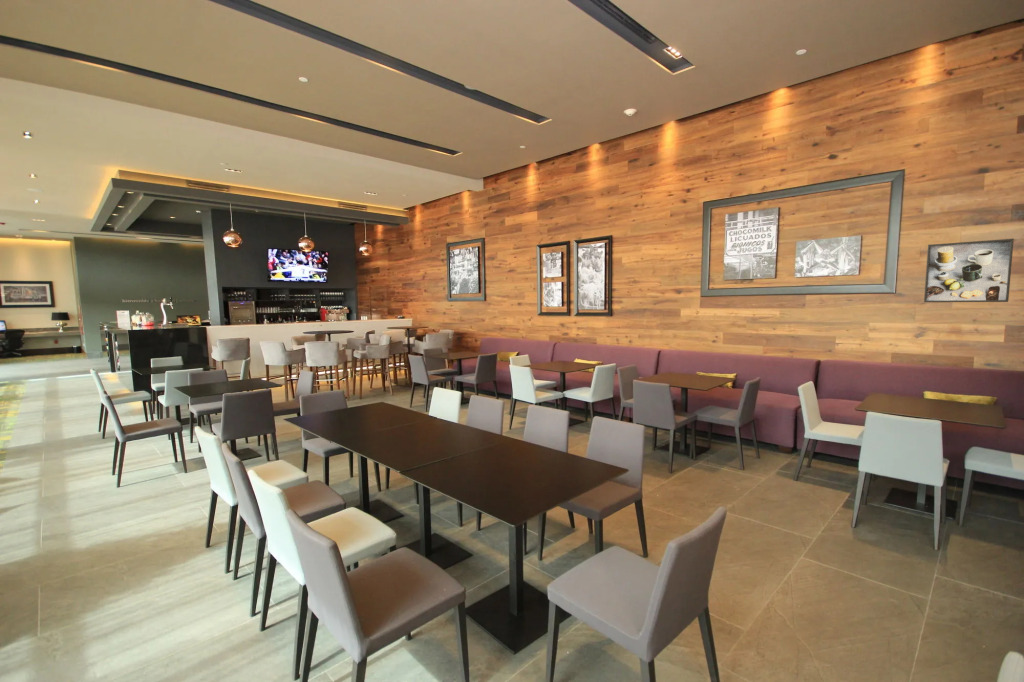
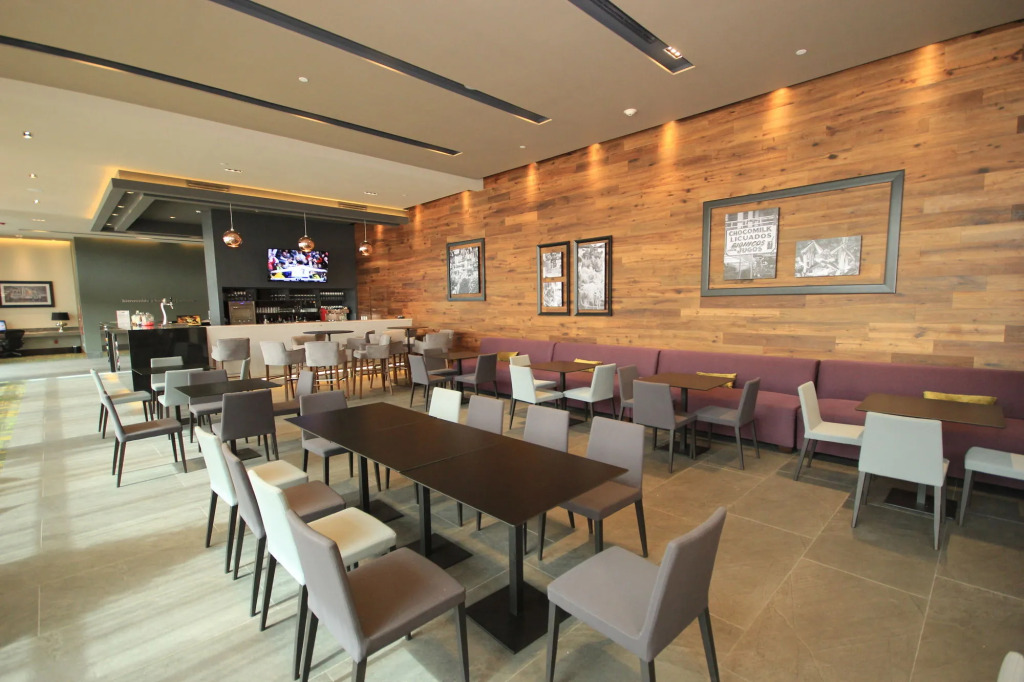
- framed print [923,238,1015,303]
